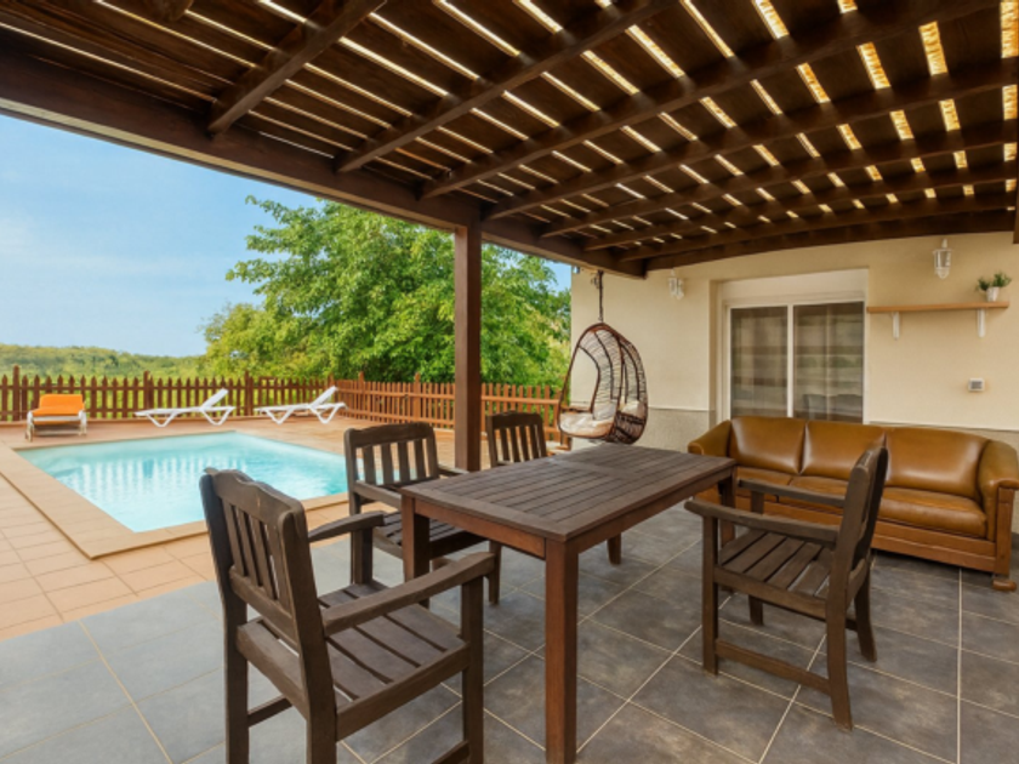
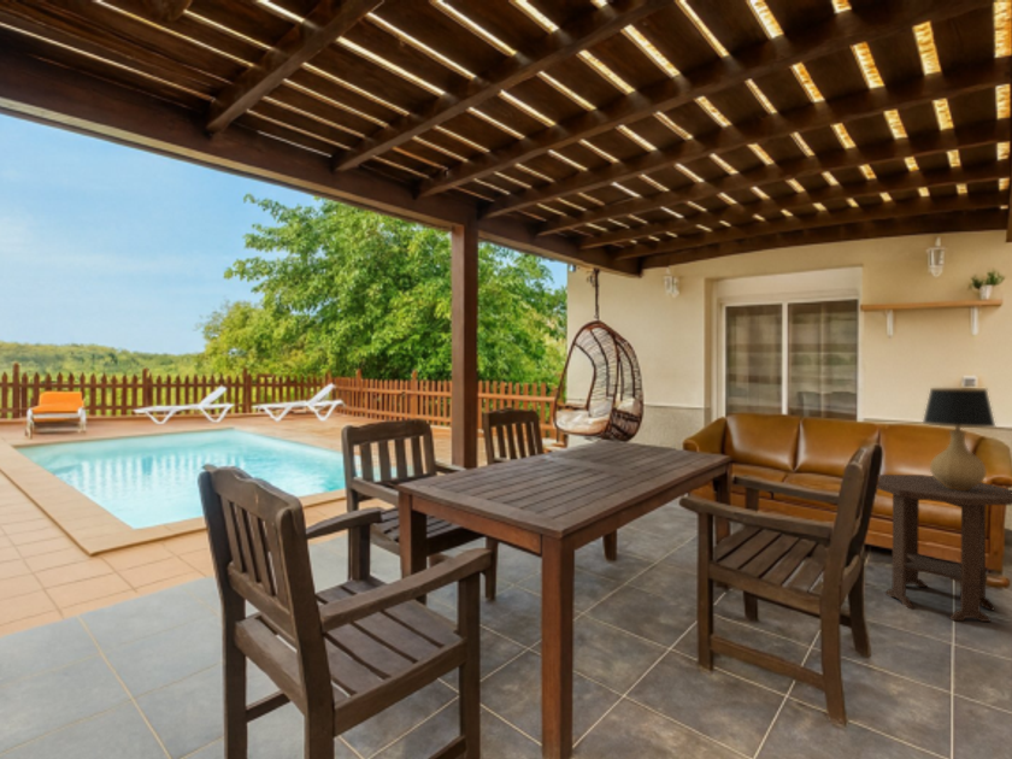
+ table lamp [920,387,1012,494]
+ side table [876,473,1012,623]
